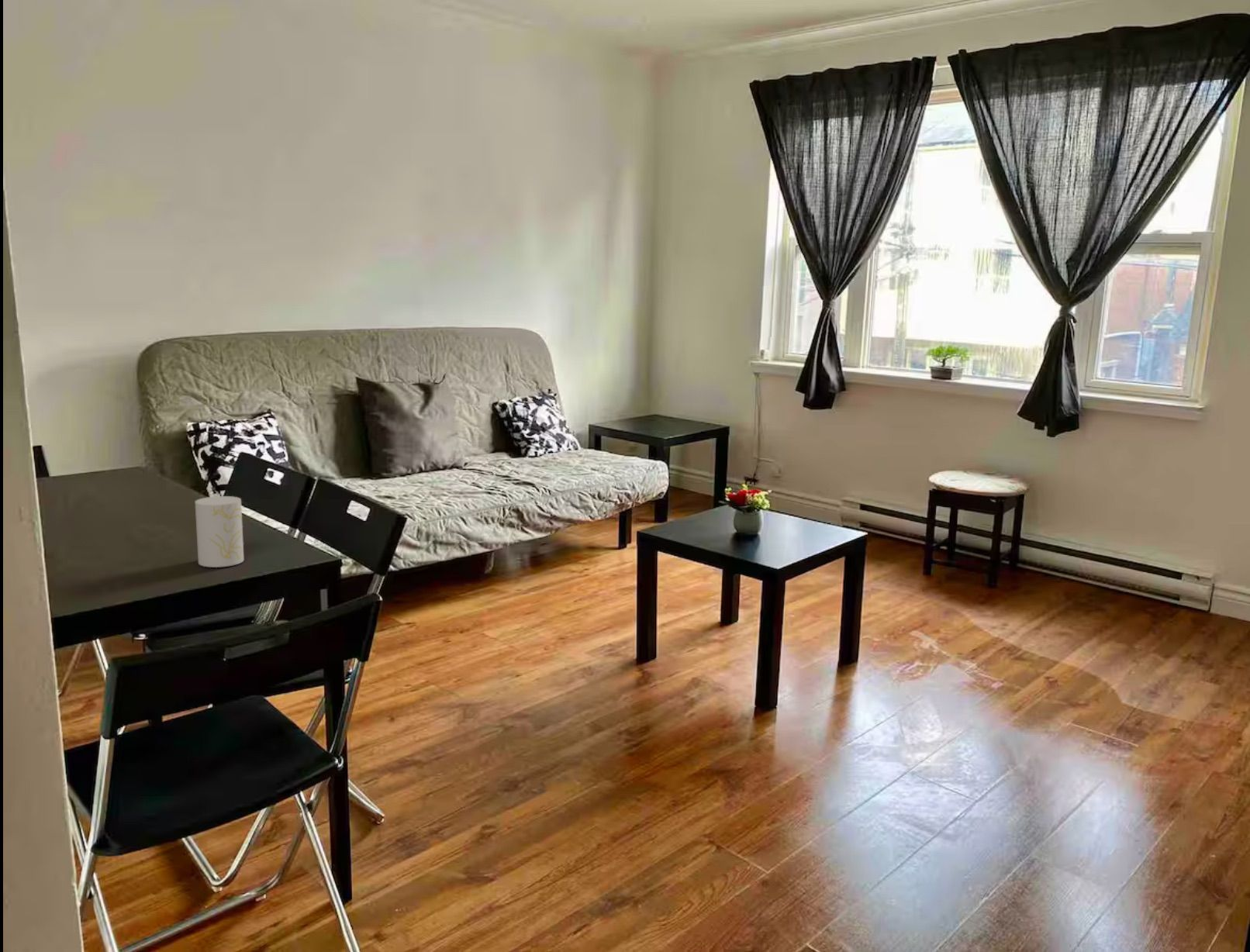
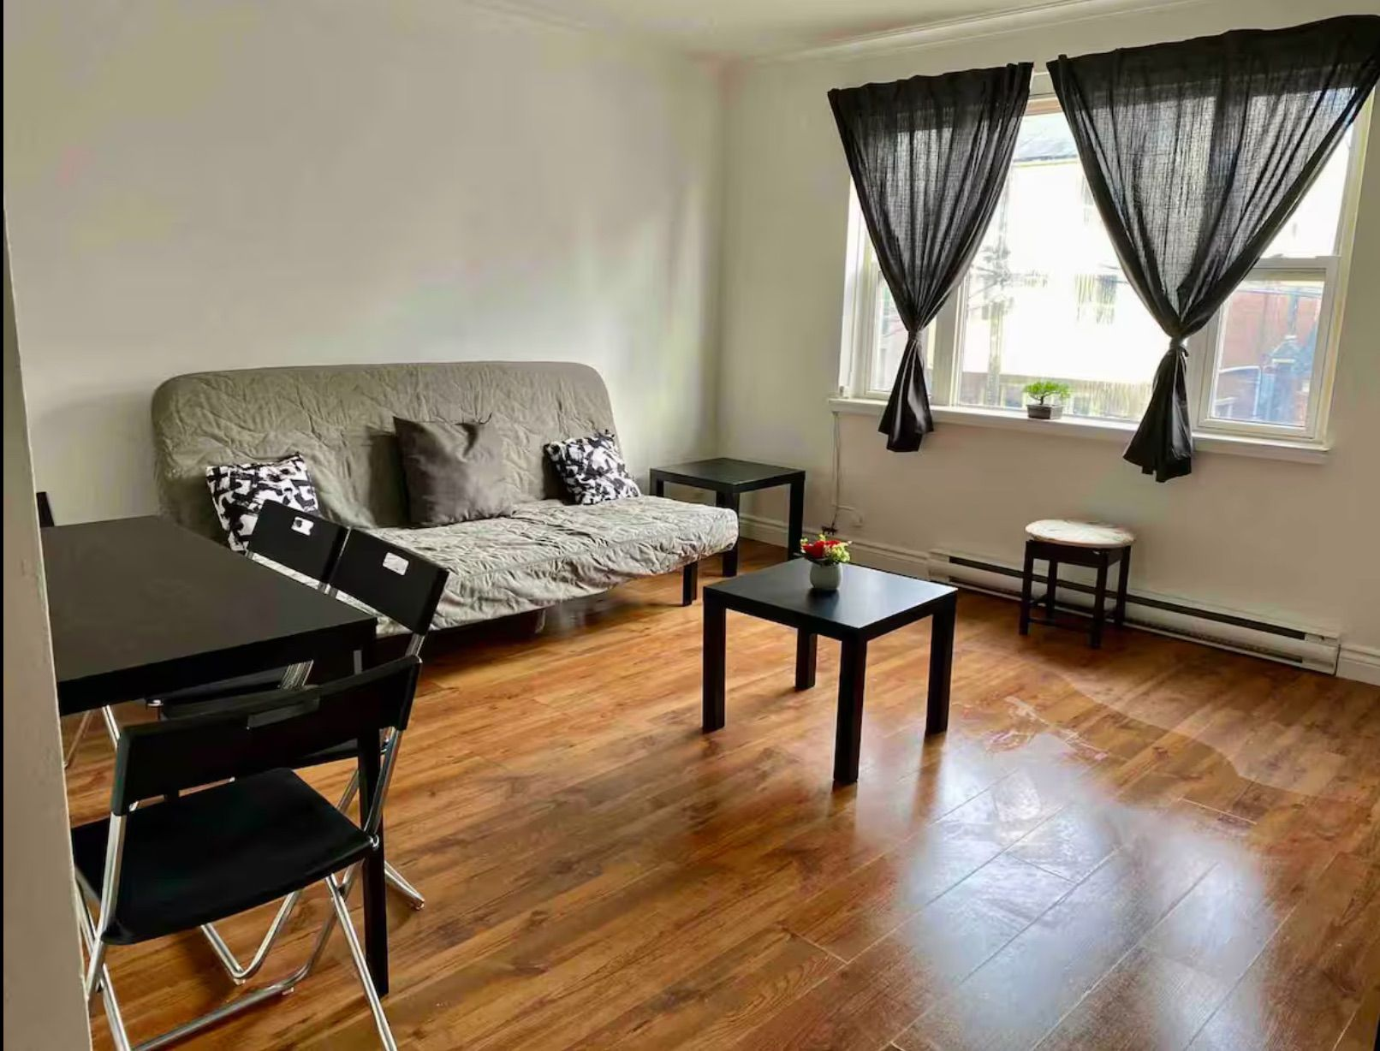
- cup [195,495,244,568]
